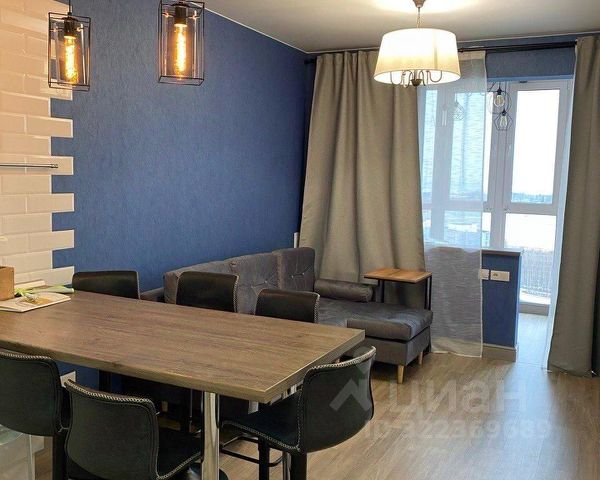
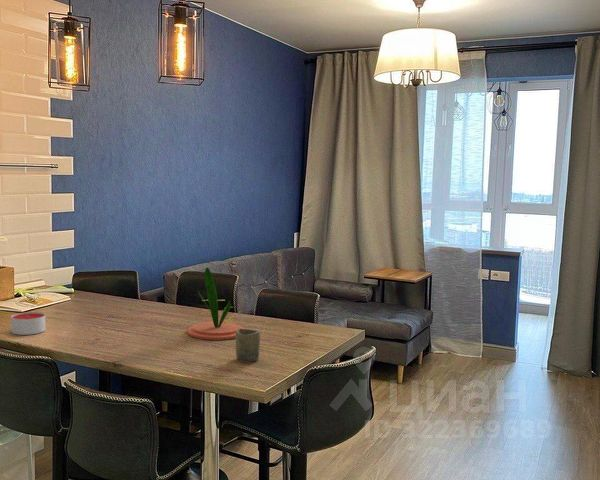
+ candle [10,311,46,336]
+ cup [235,328,261,362]
+ plant [187,266,245,341]
